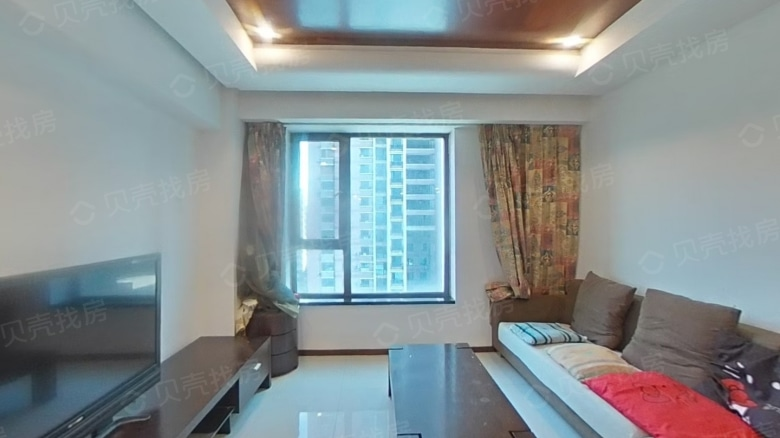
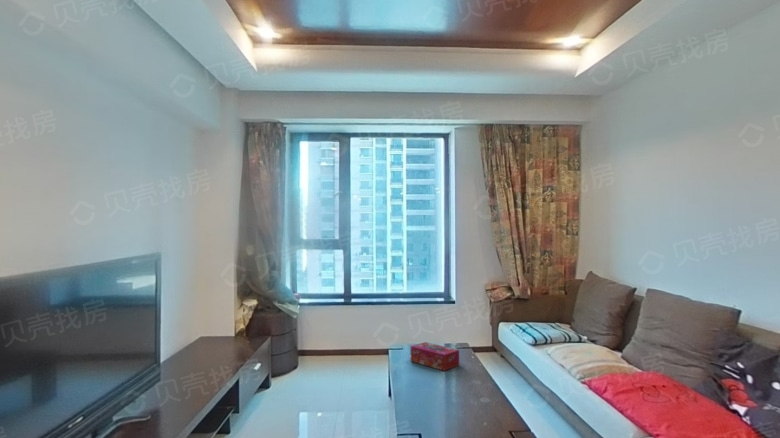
+ tissue box [410,341,460,372]
